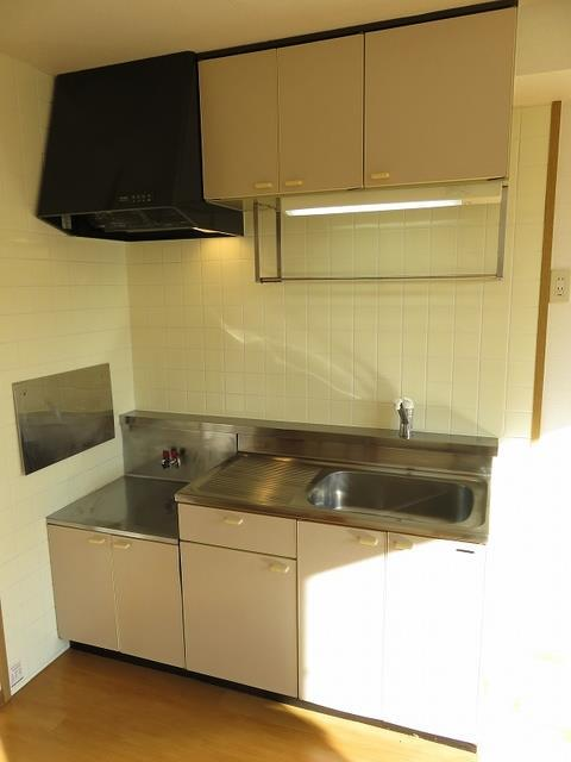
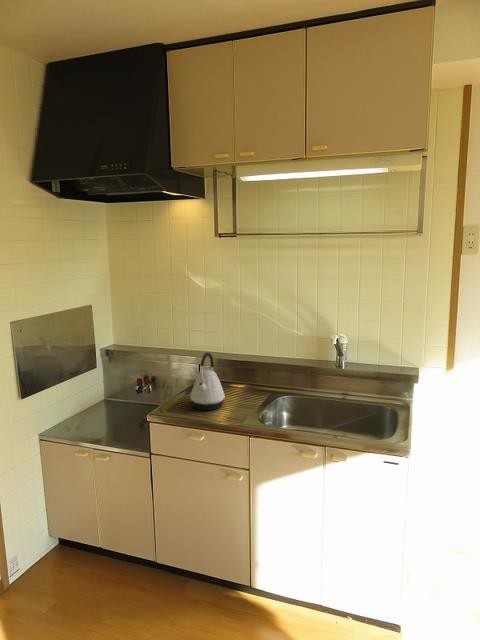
+ kettle [189,351,226,411]
